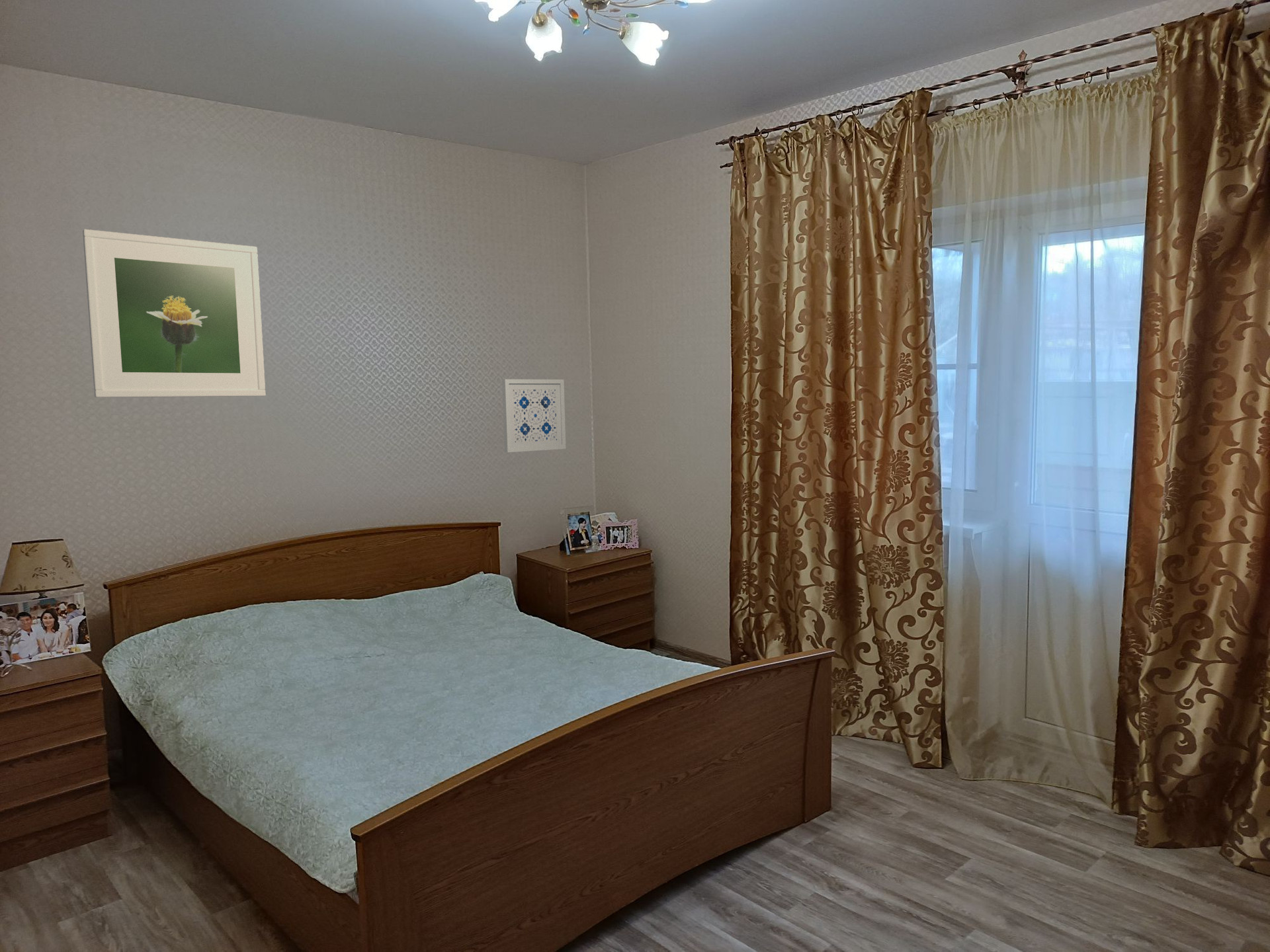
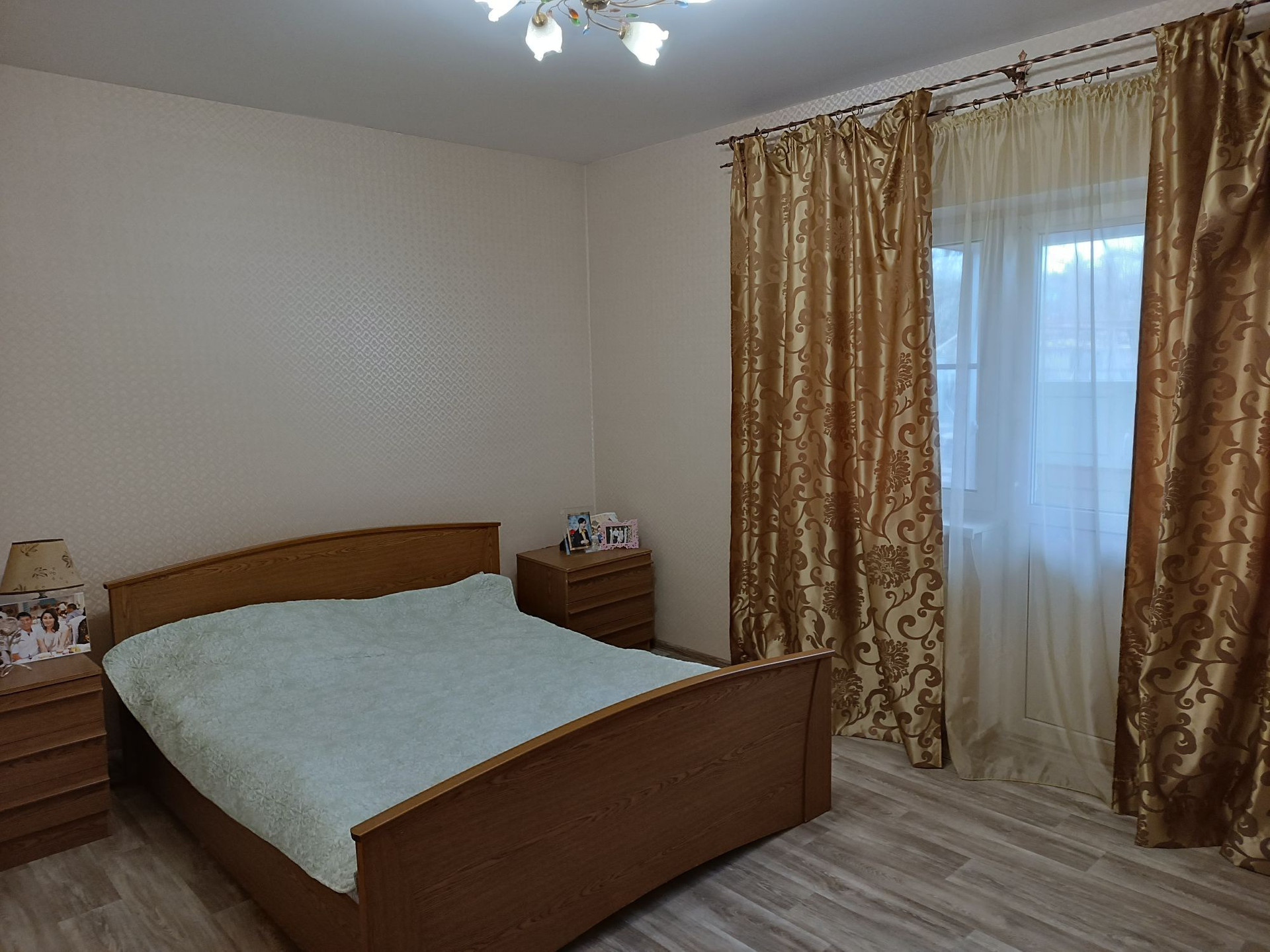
- wall art [501,379,566,453]
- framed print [82,229,266,398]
